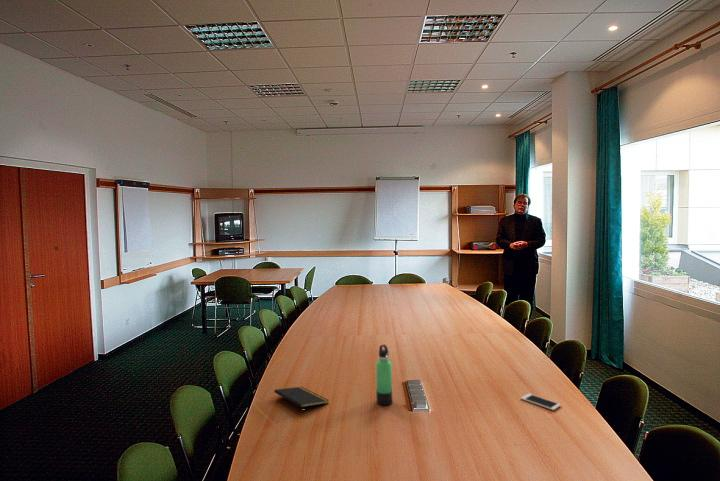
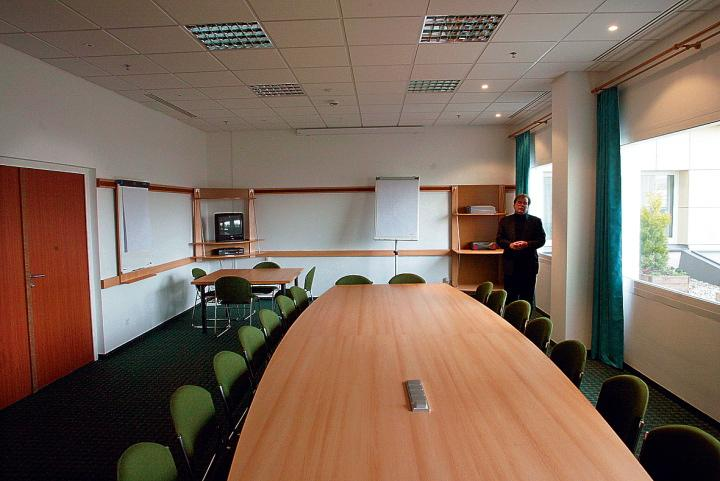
- cell phone [520,393,562,411]
- thermos bottle [375,344,393,406]
- notepad [273,386,330,416]
